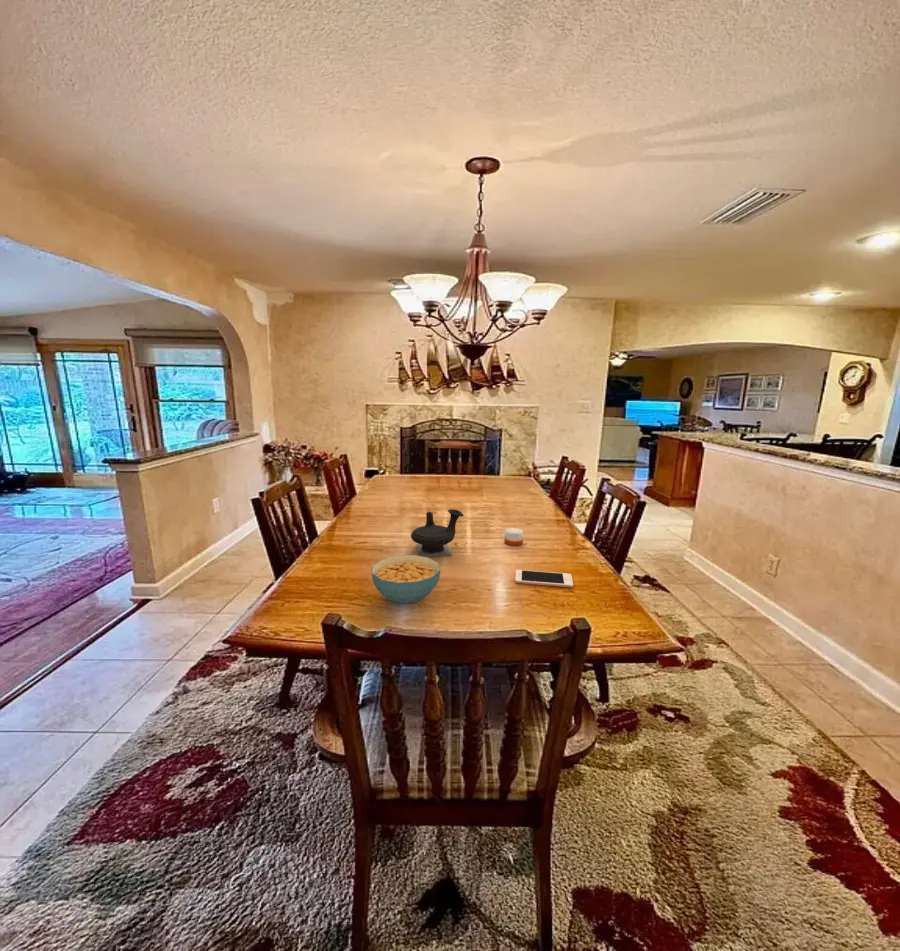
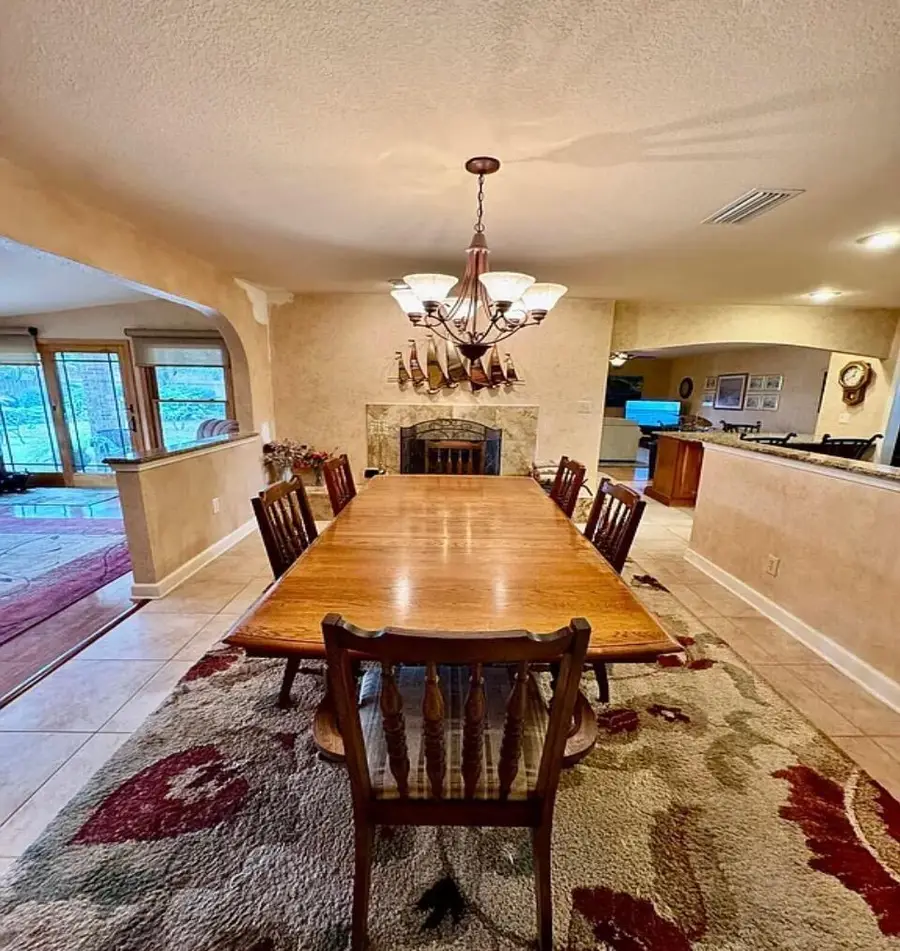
- candle [503,526,524,547]
- cereal bowl [371,554,442,605]
- teapot [410,508,465,558]
- cell phone [514,569,574,588]
